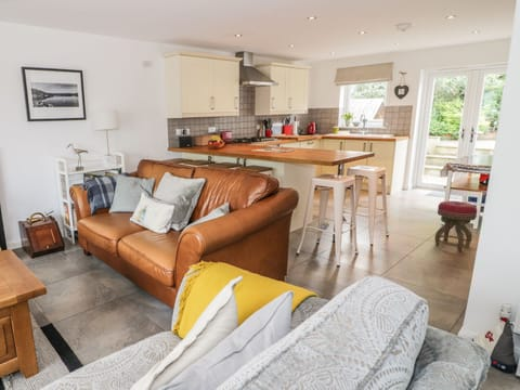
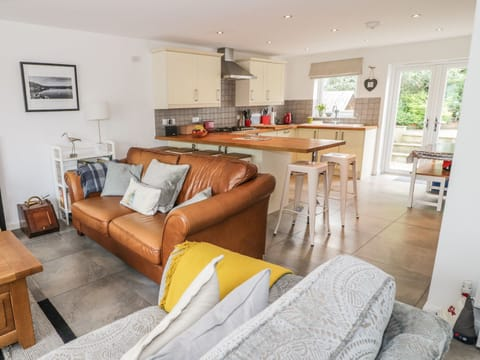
- stool [434,200,478,251]
